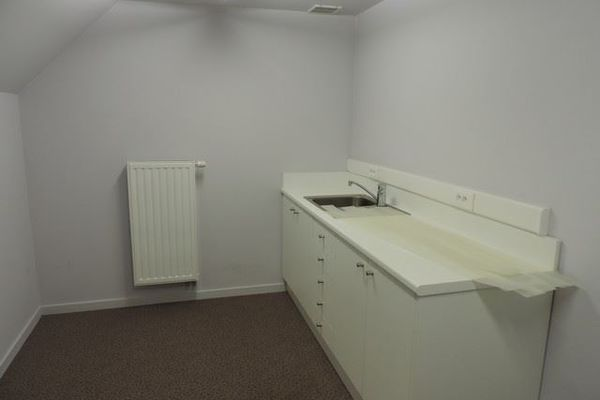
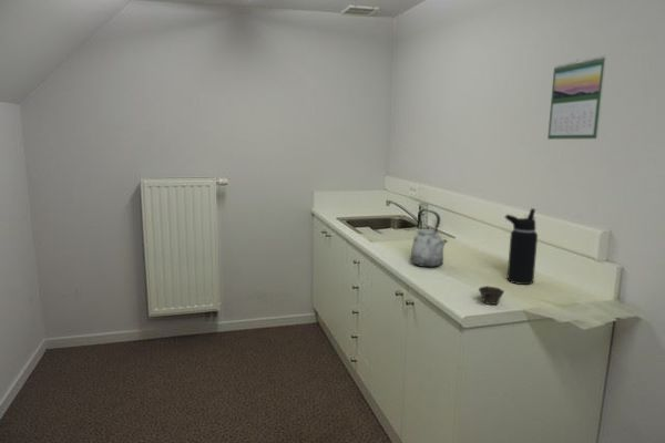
+ water bottle [504,207,539,286]
+ kettle [409,208,449,268]
+ cup [478,286,505,306]
+ calendar [546,54,607,141]
